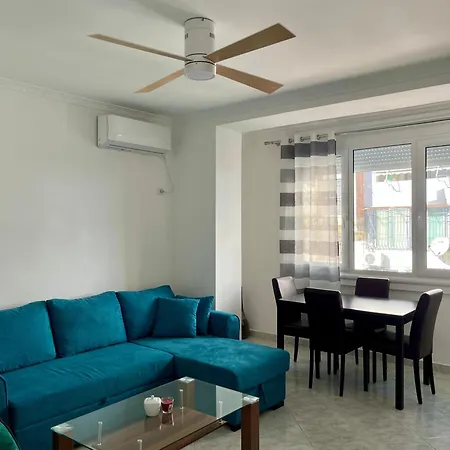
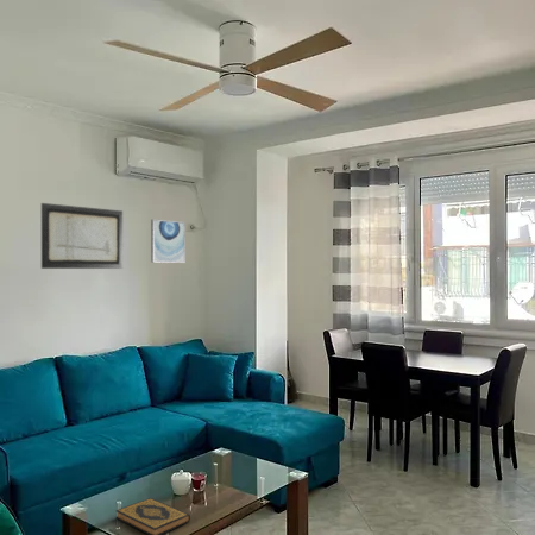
+ wall art [150,219,187,264]
+ wall art [40,202,124,270]
+ hardback book [115,497,191,535]
